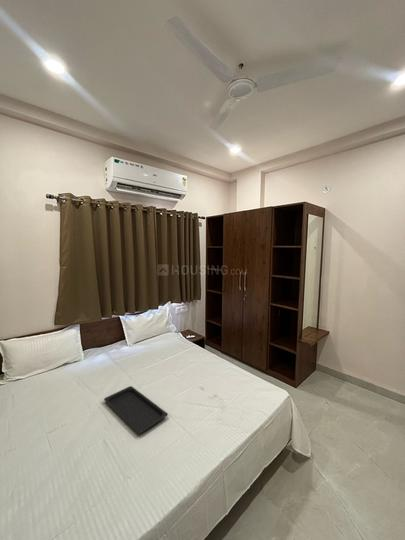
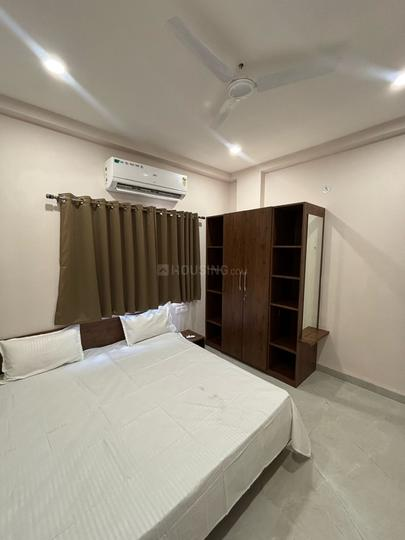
- serving tray [103,385,169,434]
